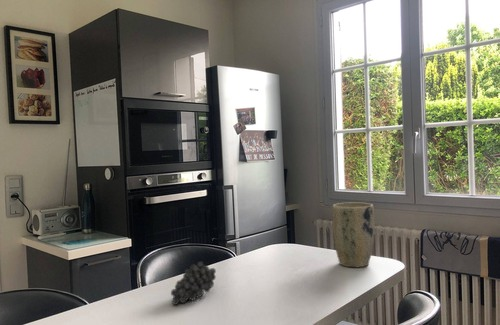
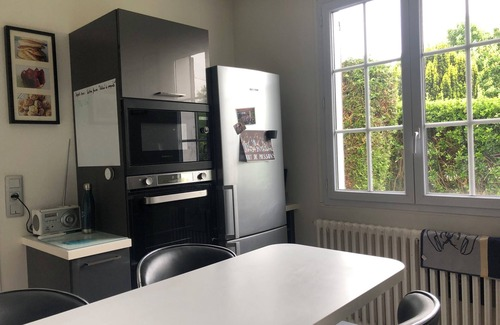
- fruit [170,261,217,306]
- plant pot [331,202,375,268]
